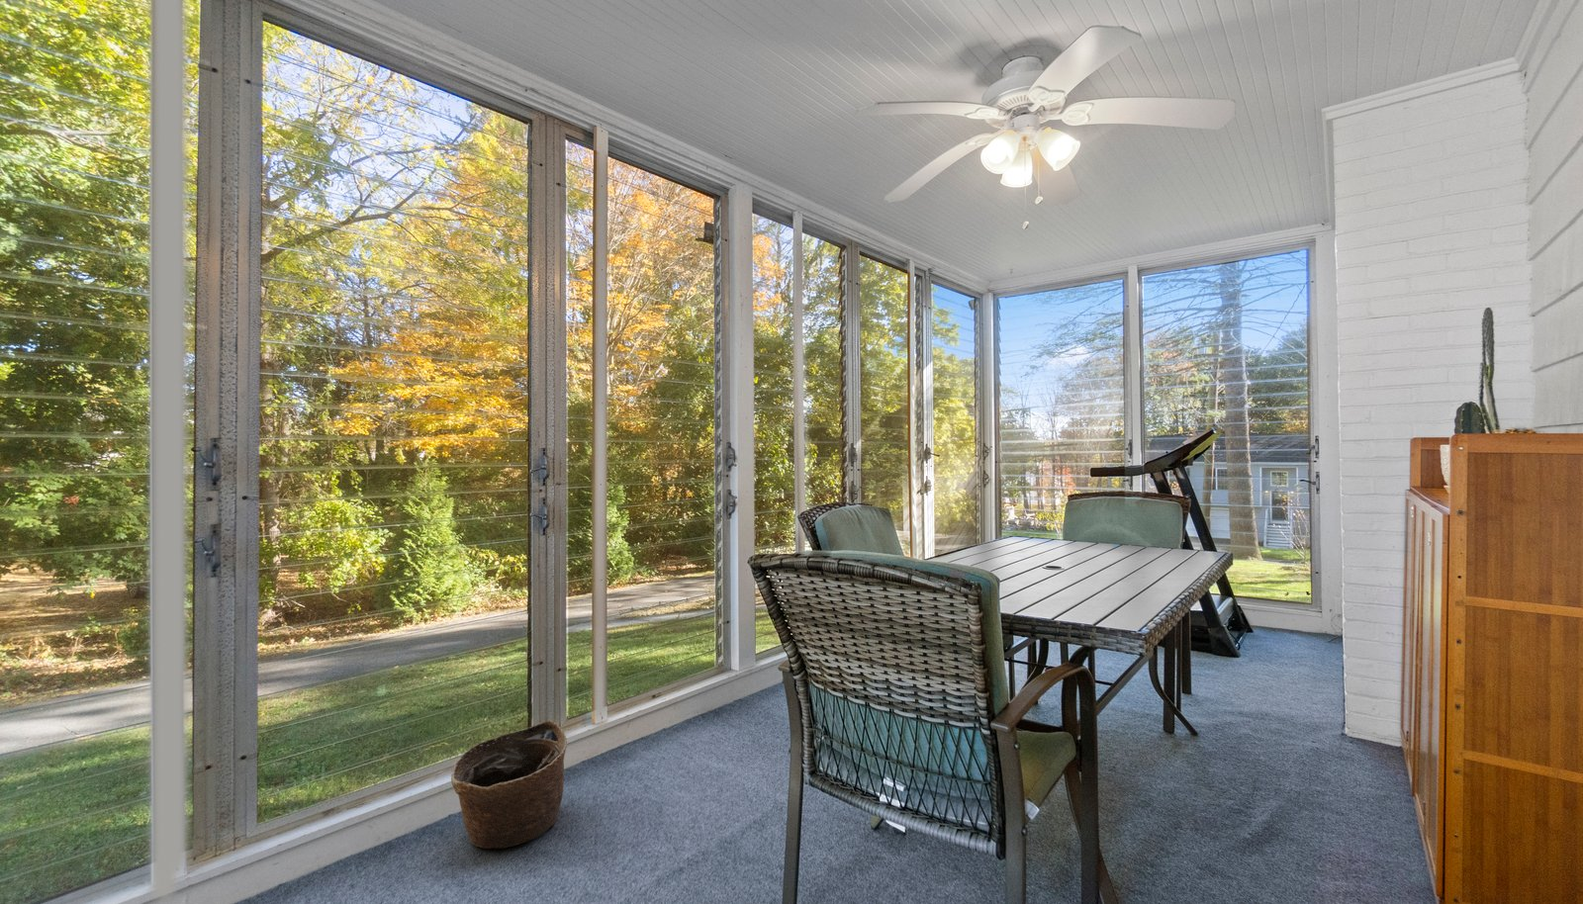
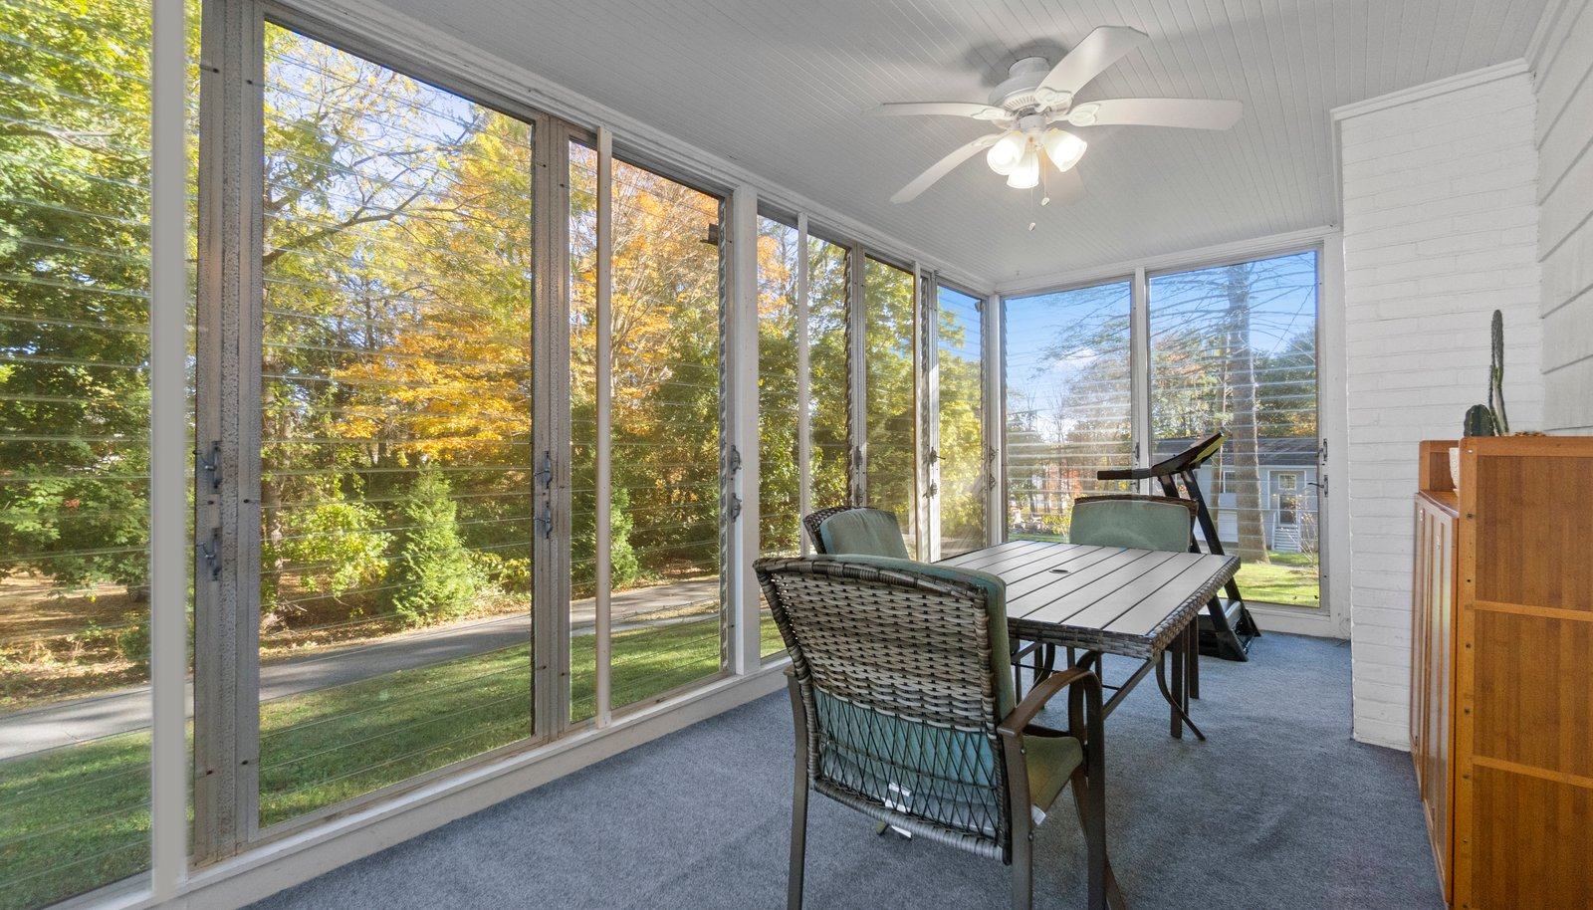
- basket [450,719,568,850]
